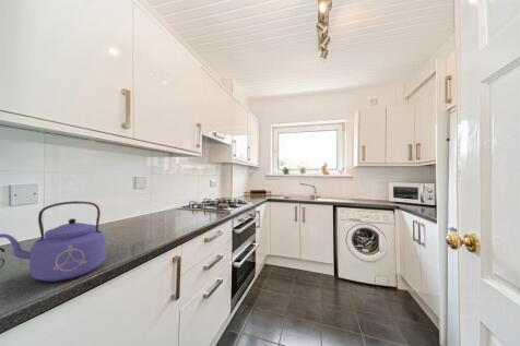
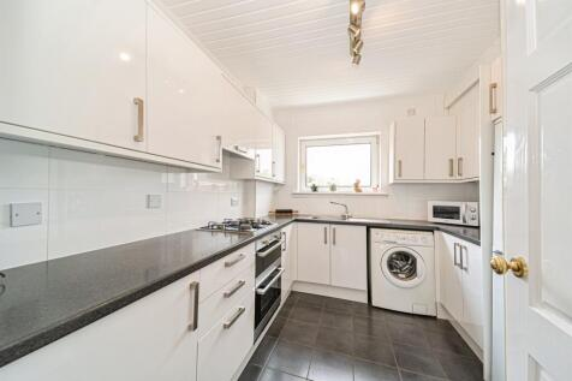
- kettle [0,200,107,283]
